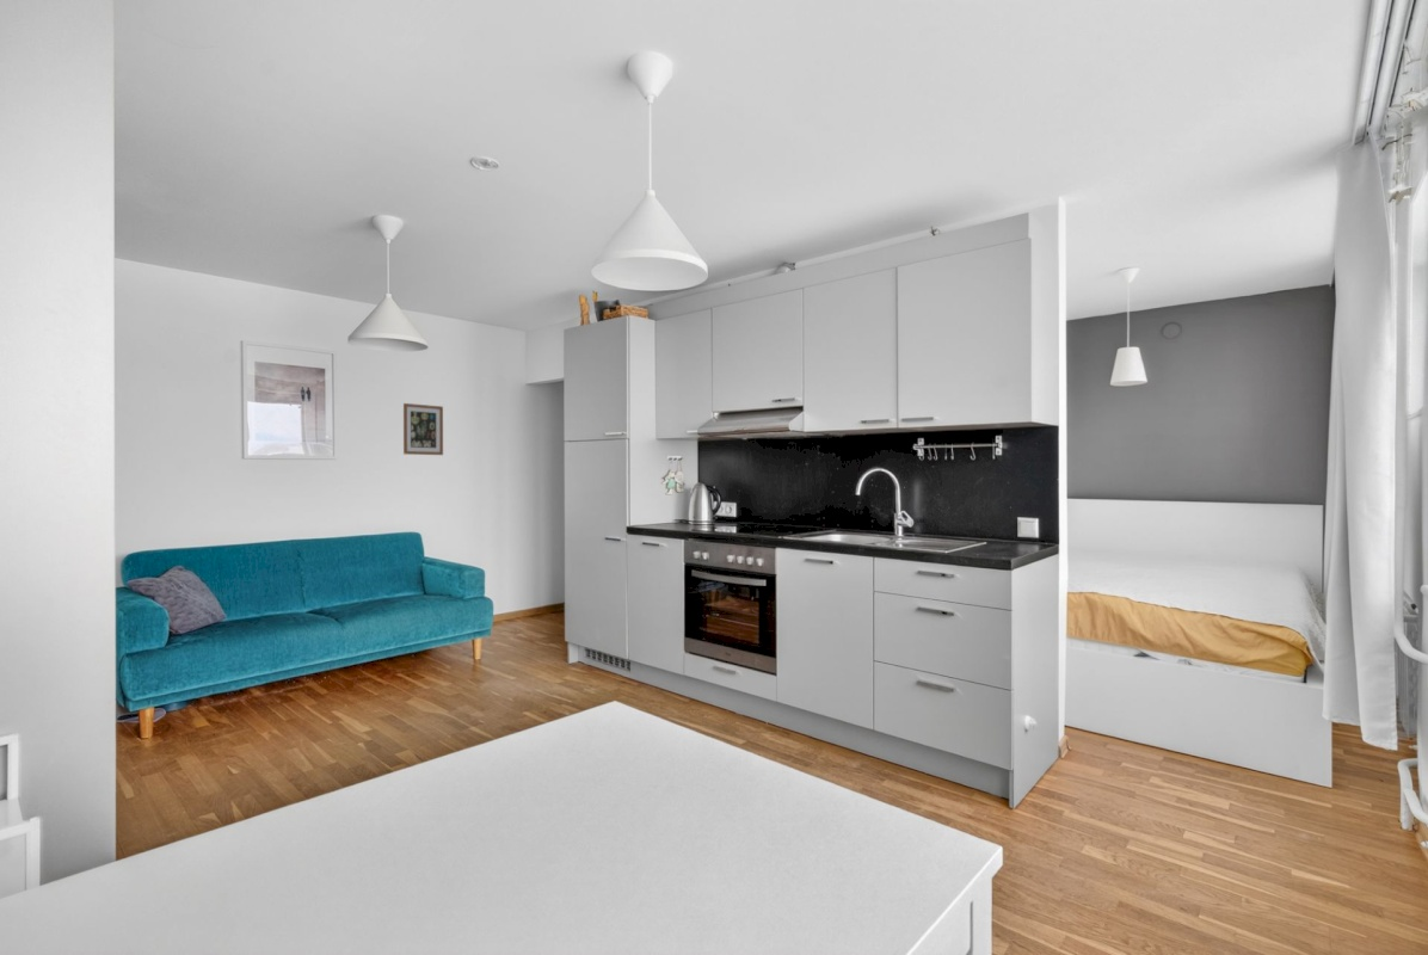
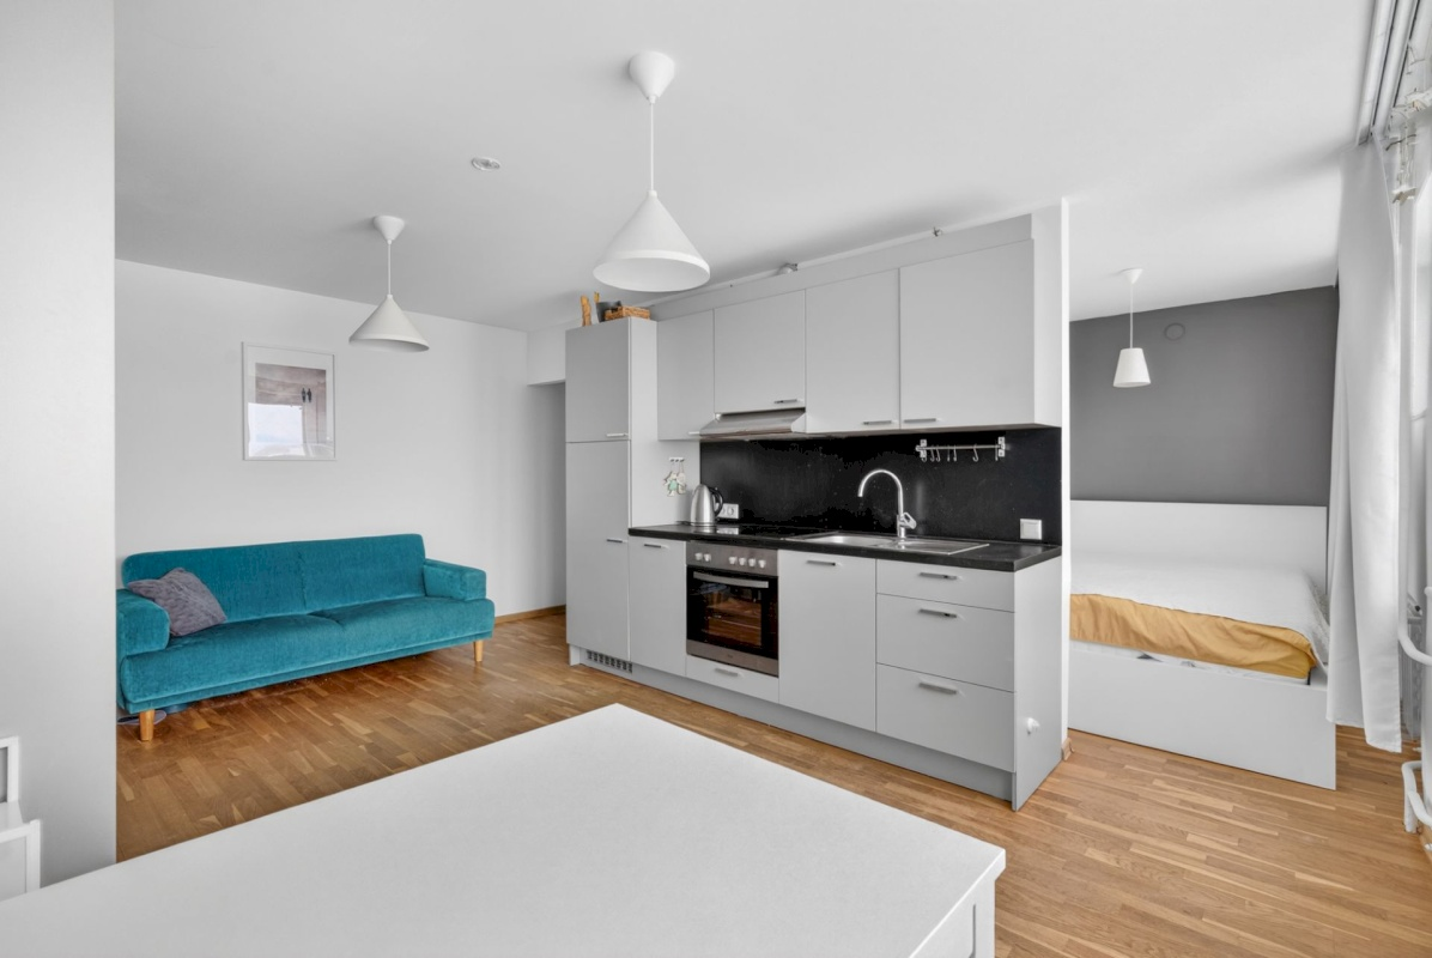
- wall art [402,402,444,456]
